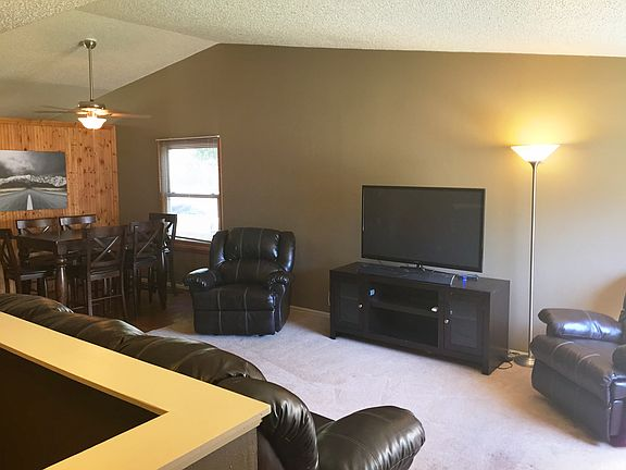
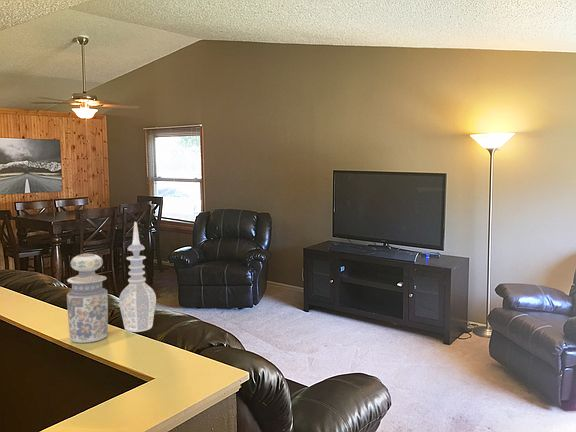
+ decorative vase [66,221,157,344]
